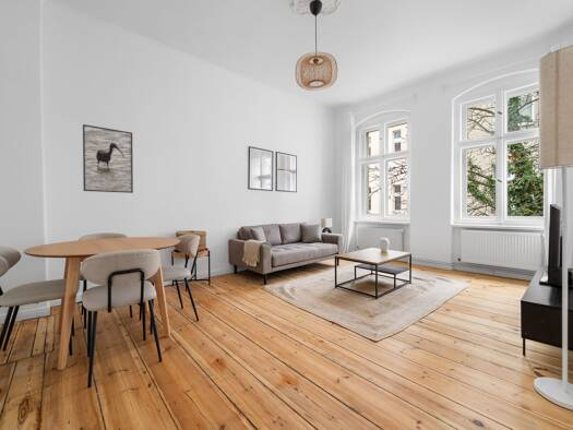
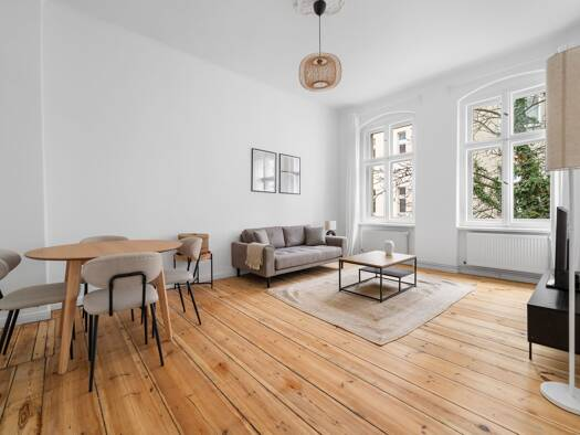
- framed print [82,123,134,194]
